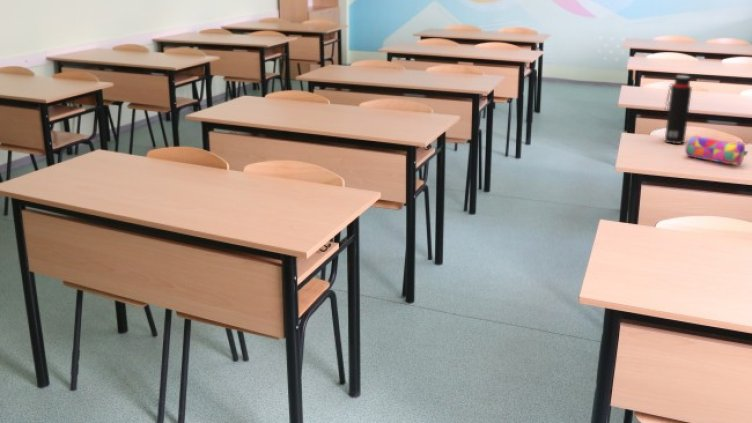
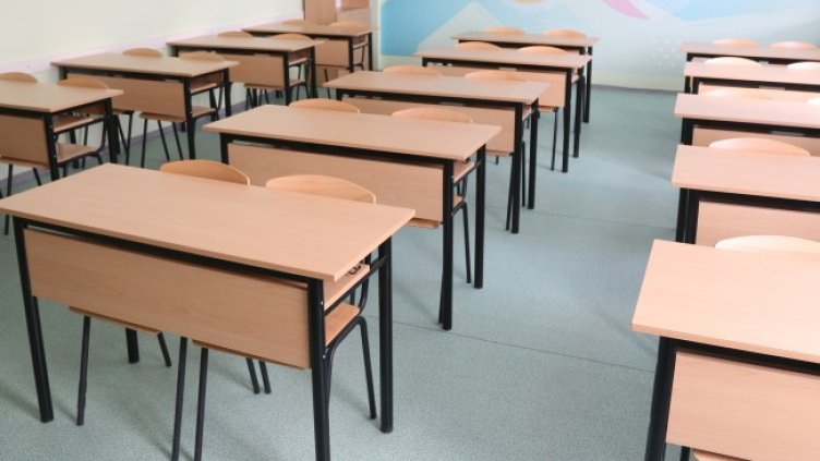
- pencil case [684,135,749,166]
- water bottle [664,75,693,145]
